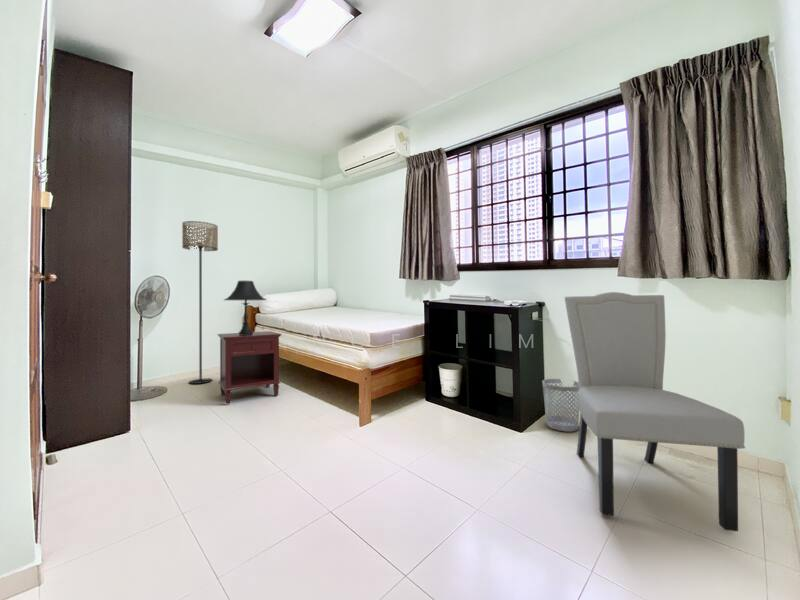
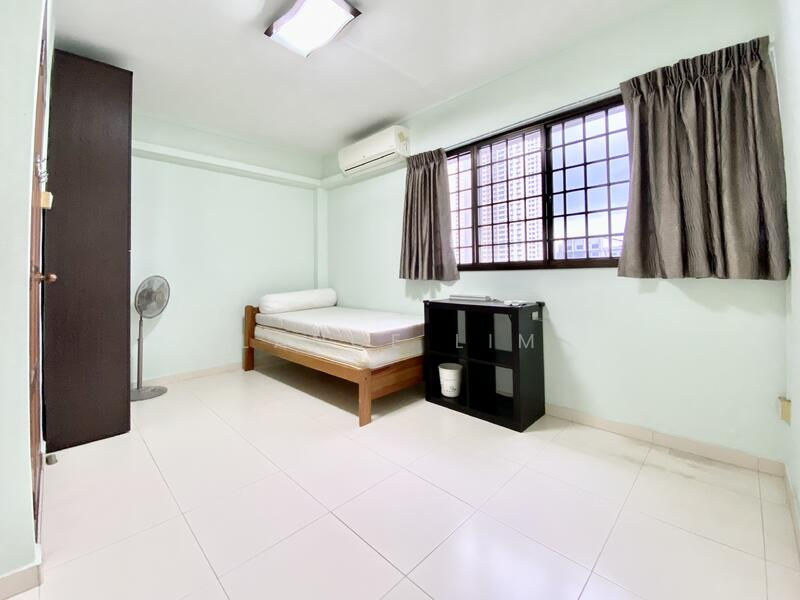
- nightstand [217,330,283,405]
- table lamp [223,280,268,335]
- chair [564,291,746,532]
- floor lamp [181,220,219,385]
- wastebasket [541,378,580,433]
